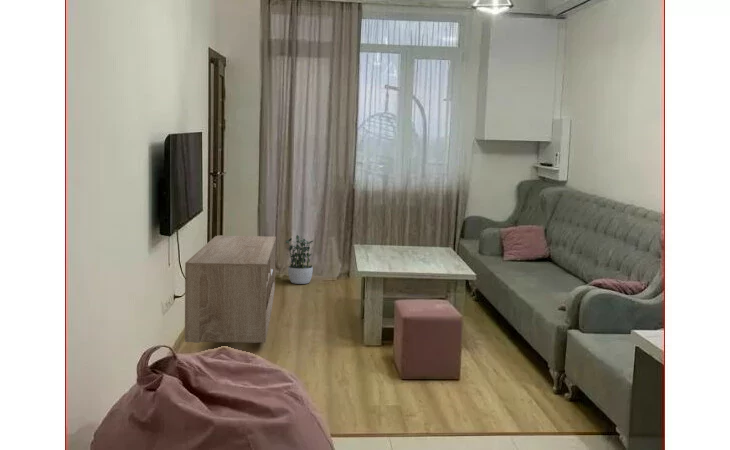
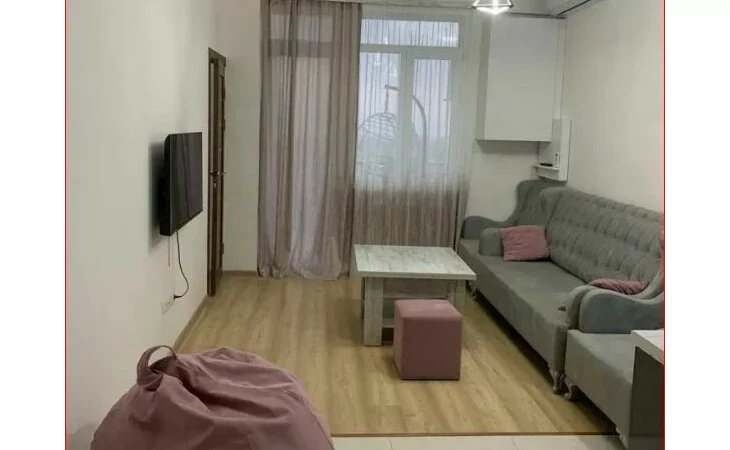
- potted plant [285,234,314,285]
- tv stand [184,234,277,344]
